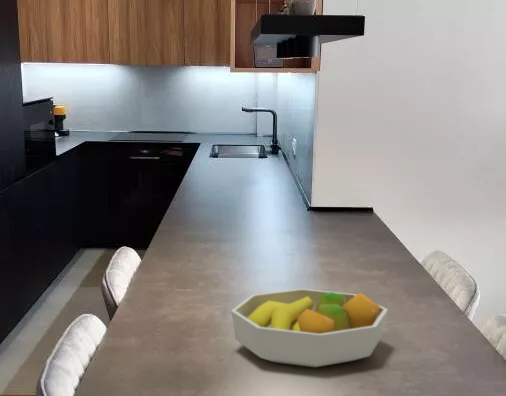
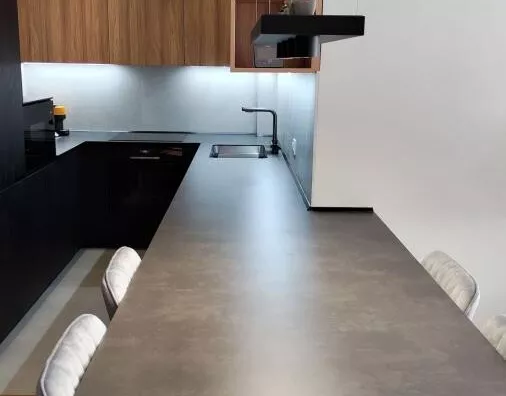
- fruit bowl [230,288,389,369]
